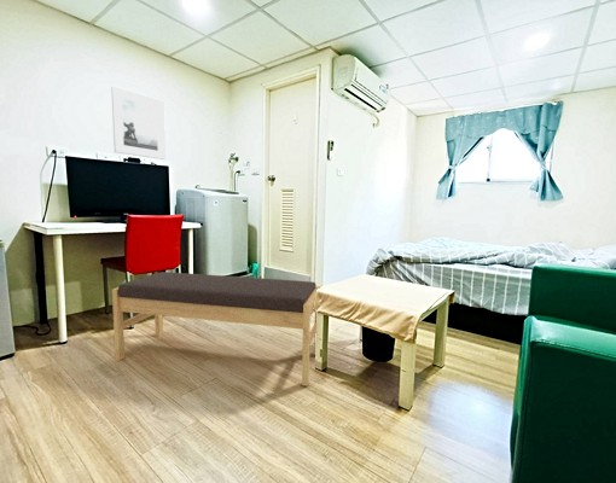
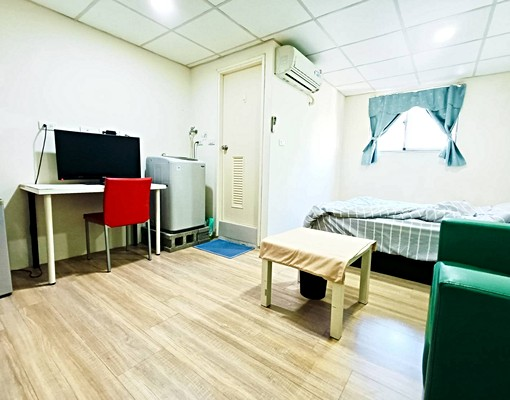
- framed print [110,86,167,161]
- bench [111,270,322,386]
